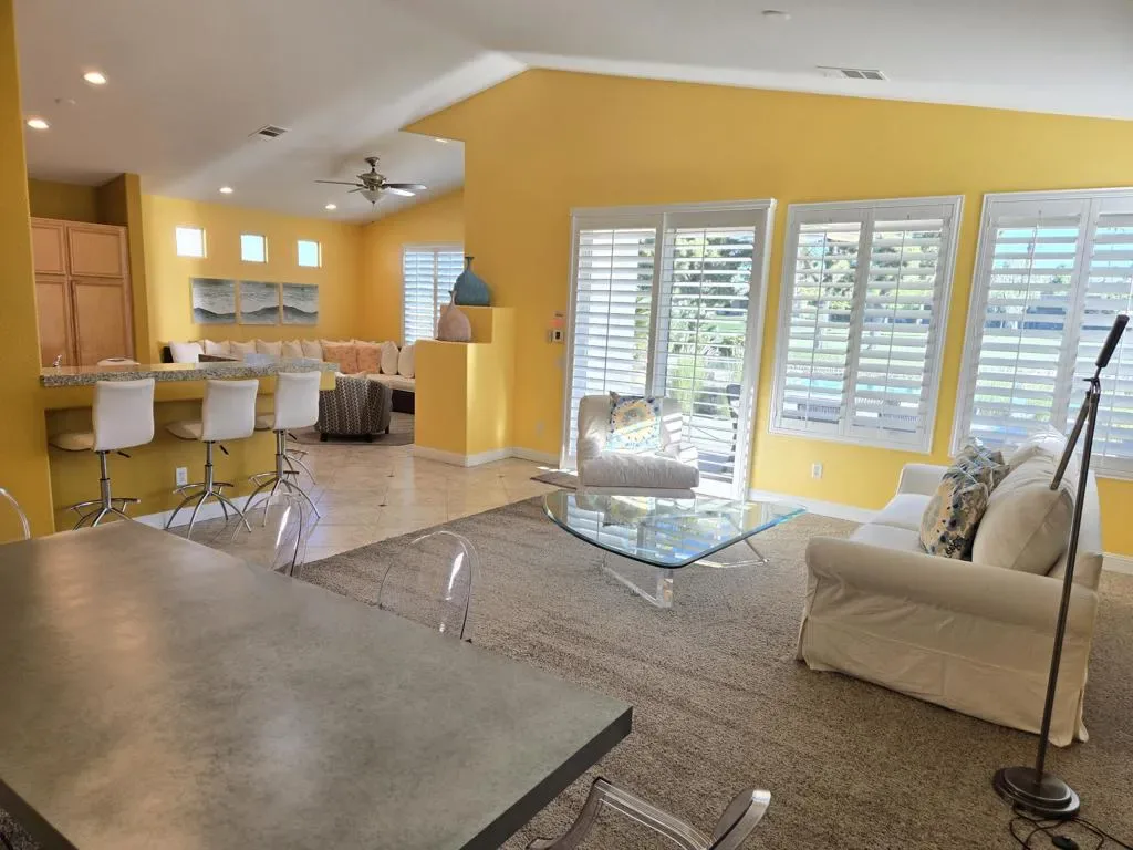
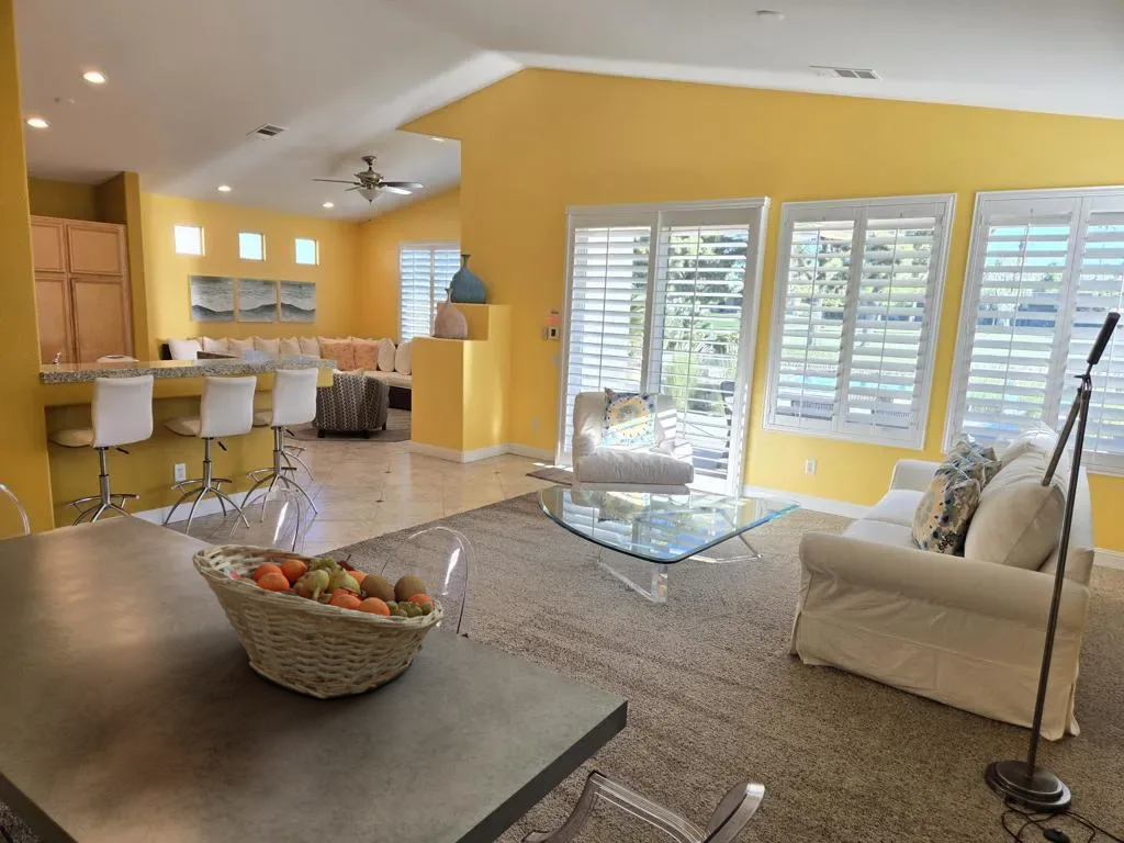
+ fruit basket [191,543,446,700]
